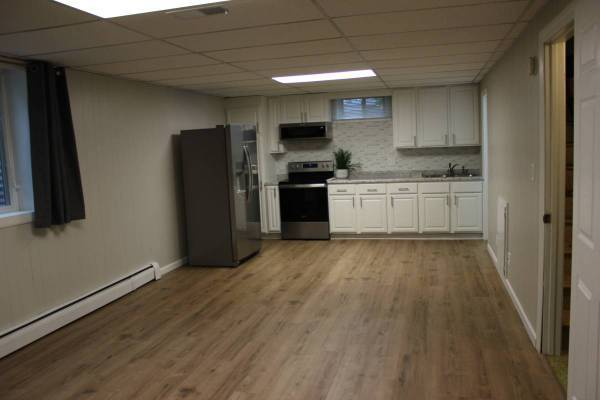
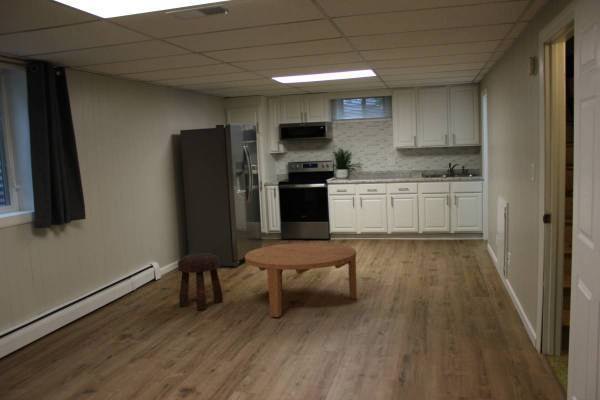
+ coffee table [244,242,358,318]
+ stool [177,252,224,311]
